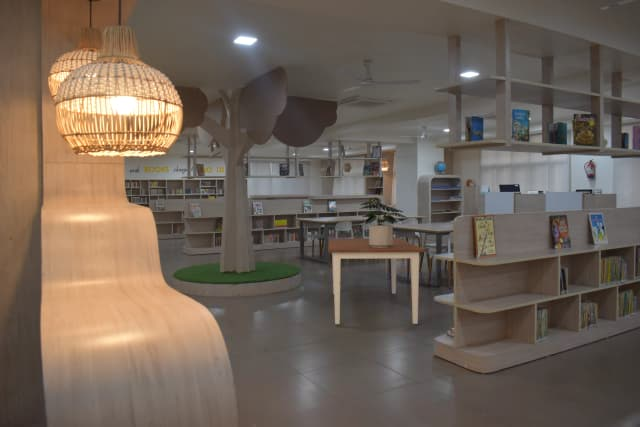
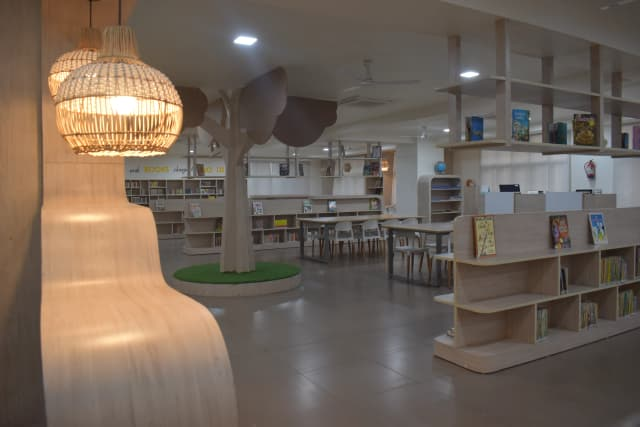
- dining table [327,237,426,325]
- potted plant [359,200,407,248]
